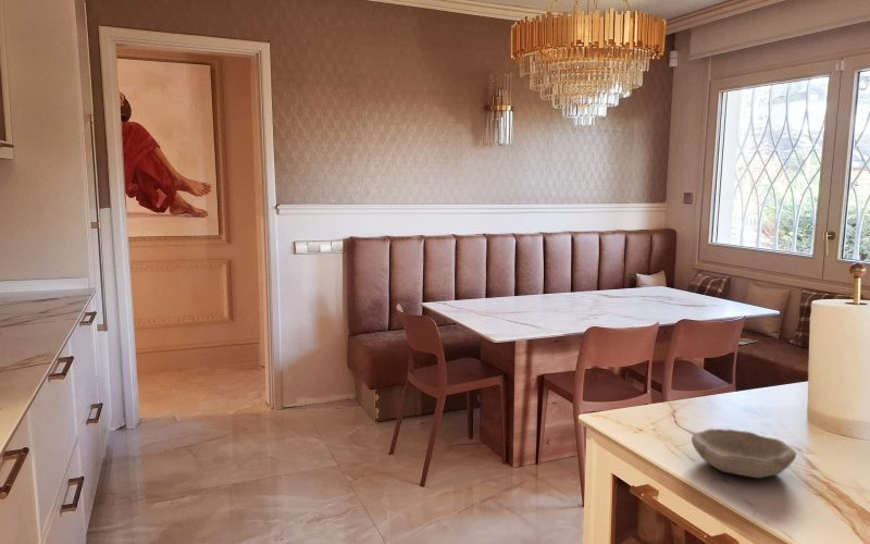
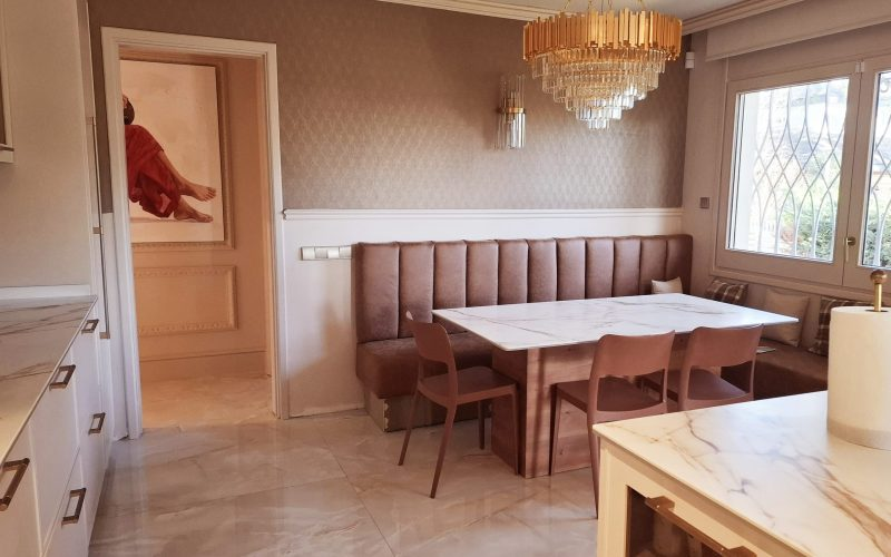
- bowl [691,428,797,479]
